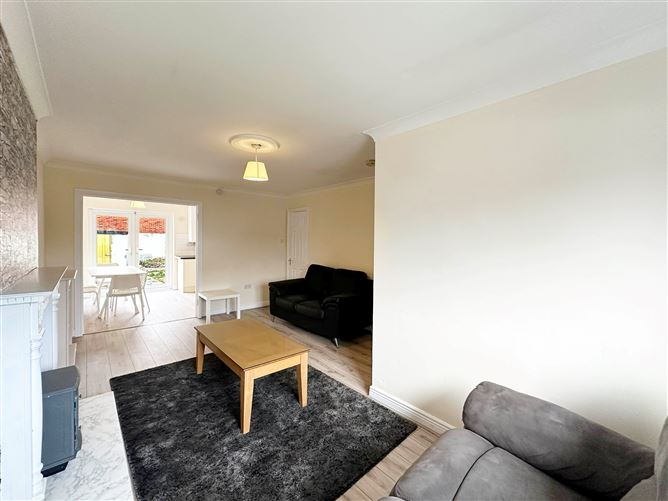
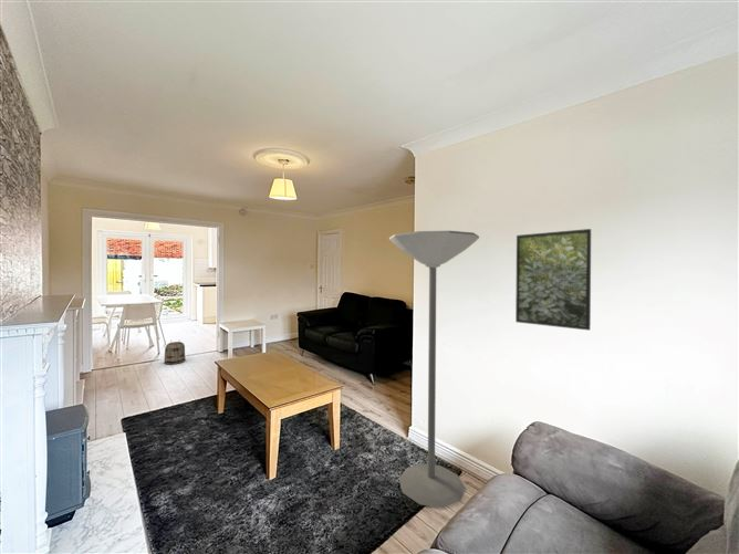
+ floor lamp [388,230,480,509]
+ basket [163,341,187,365]
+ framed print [514,228,592,332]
